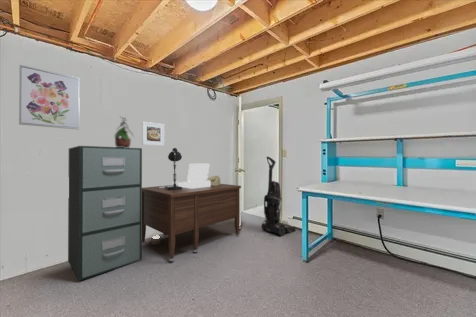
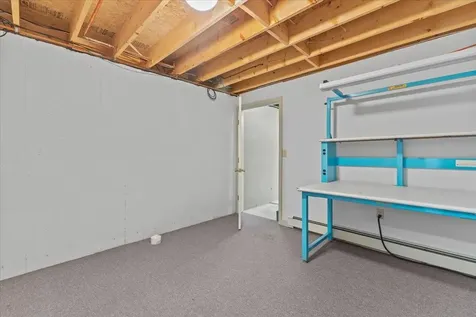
- vacuum cleaner [260,156,296,237]
- potted plant [114,116,135,148]
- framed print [141,121,166,147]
- wall art [18,64,81,130]
- desk [142,147,242,262]
- filing cabinet [67,145,143,282]
